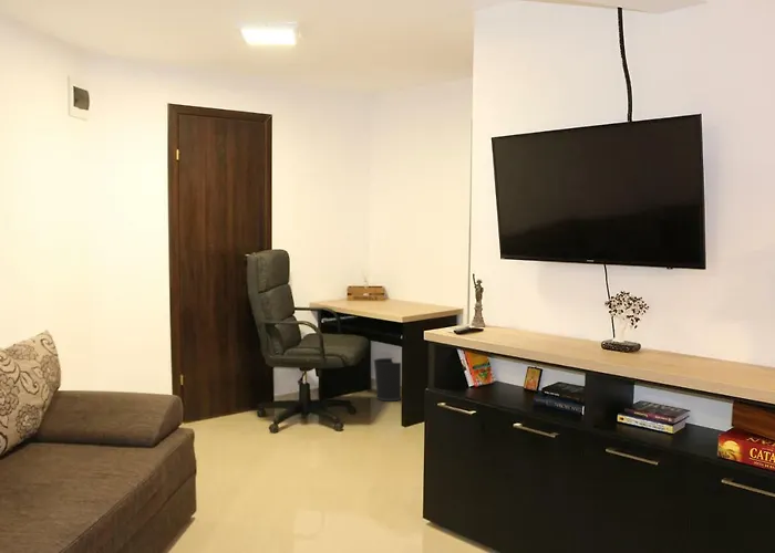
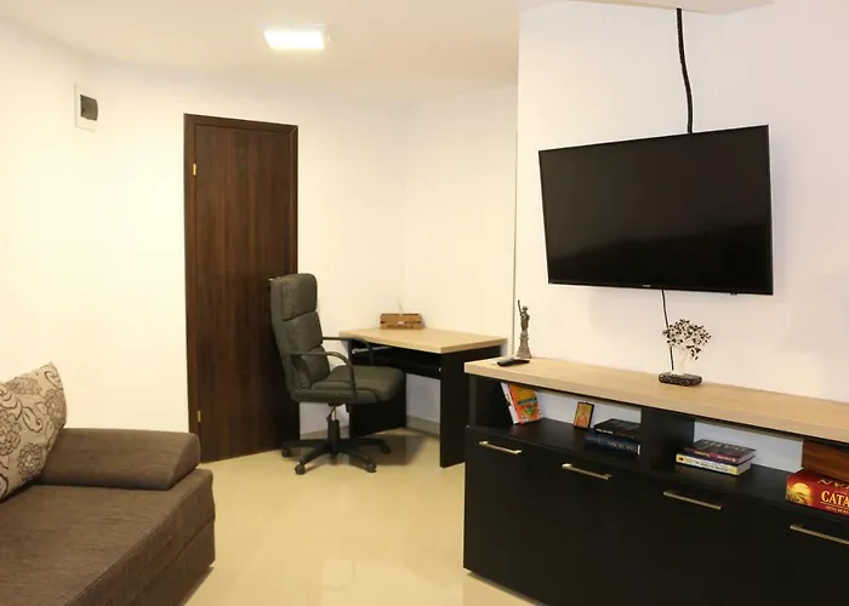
- wastebasket [372,357,402,401]
